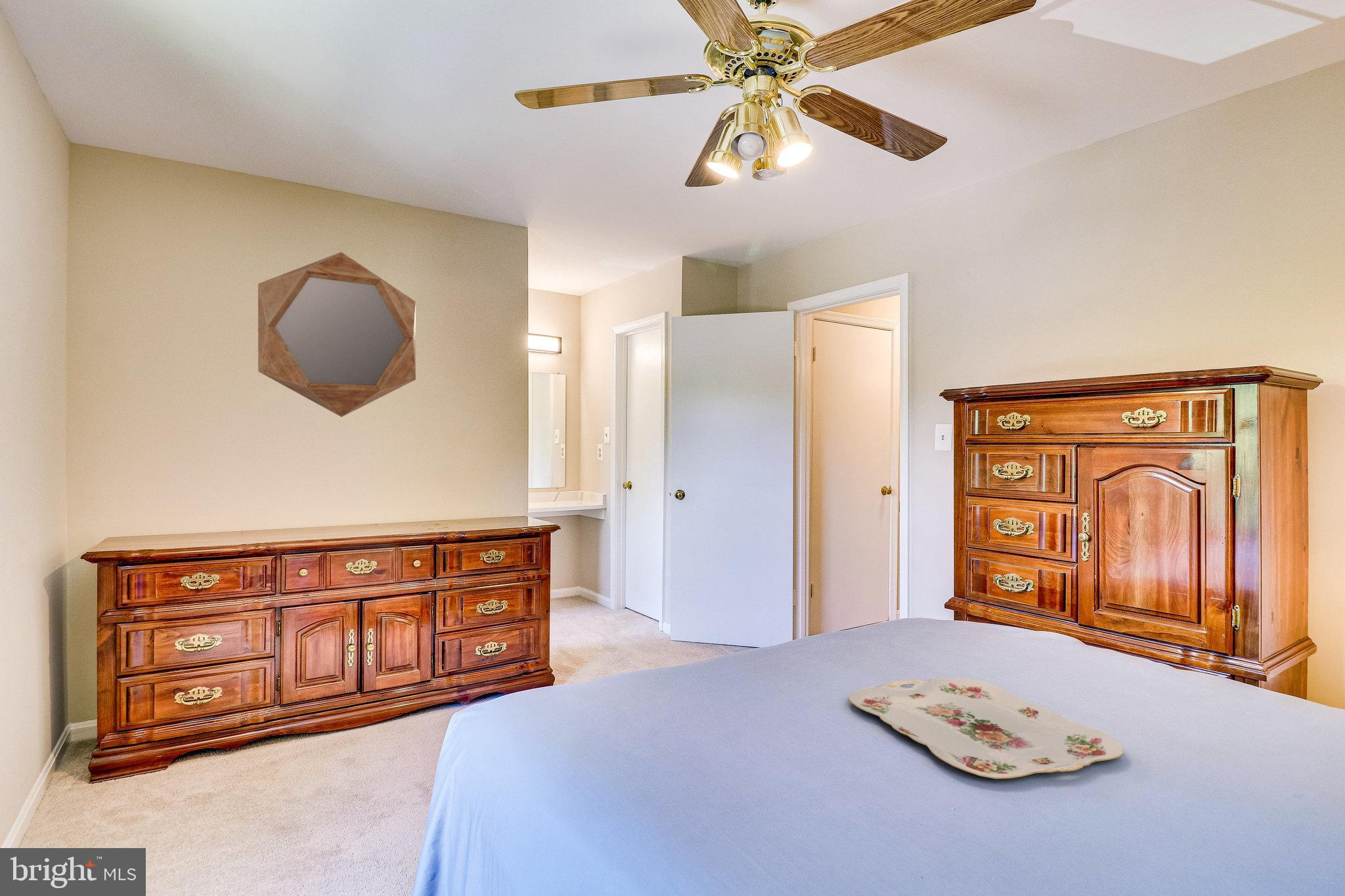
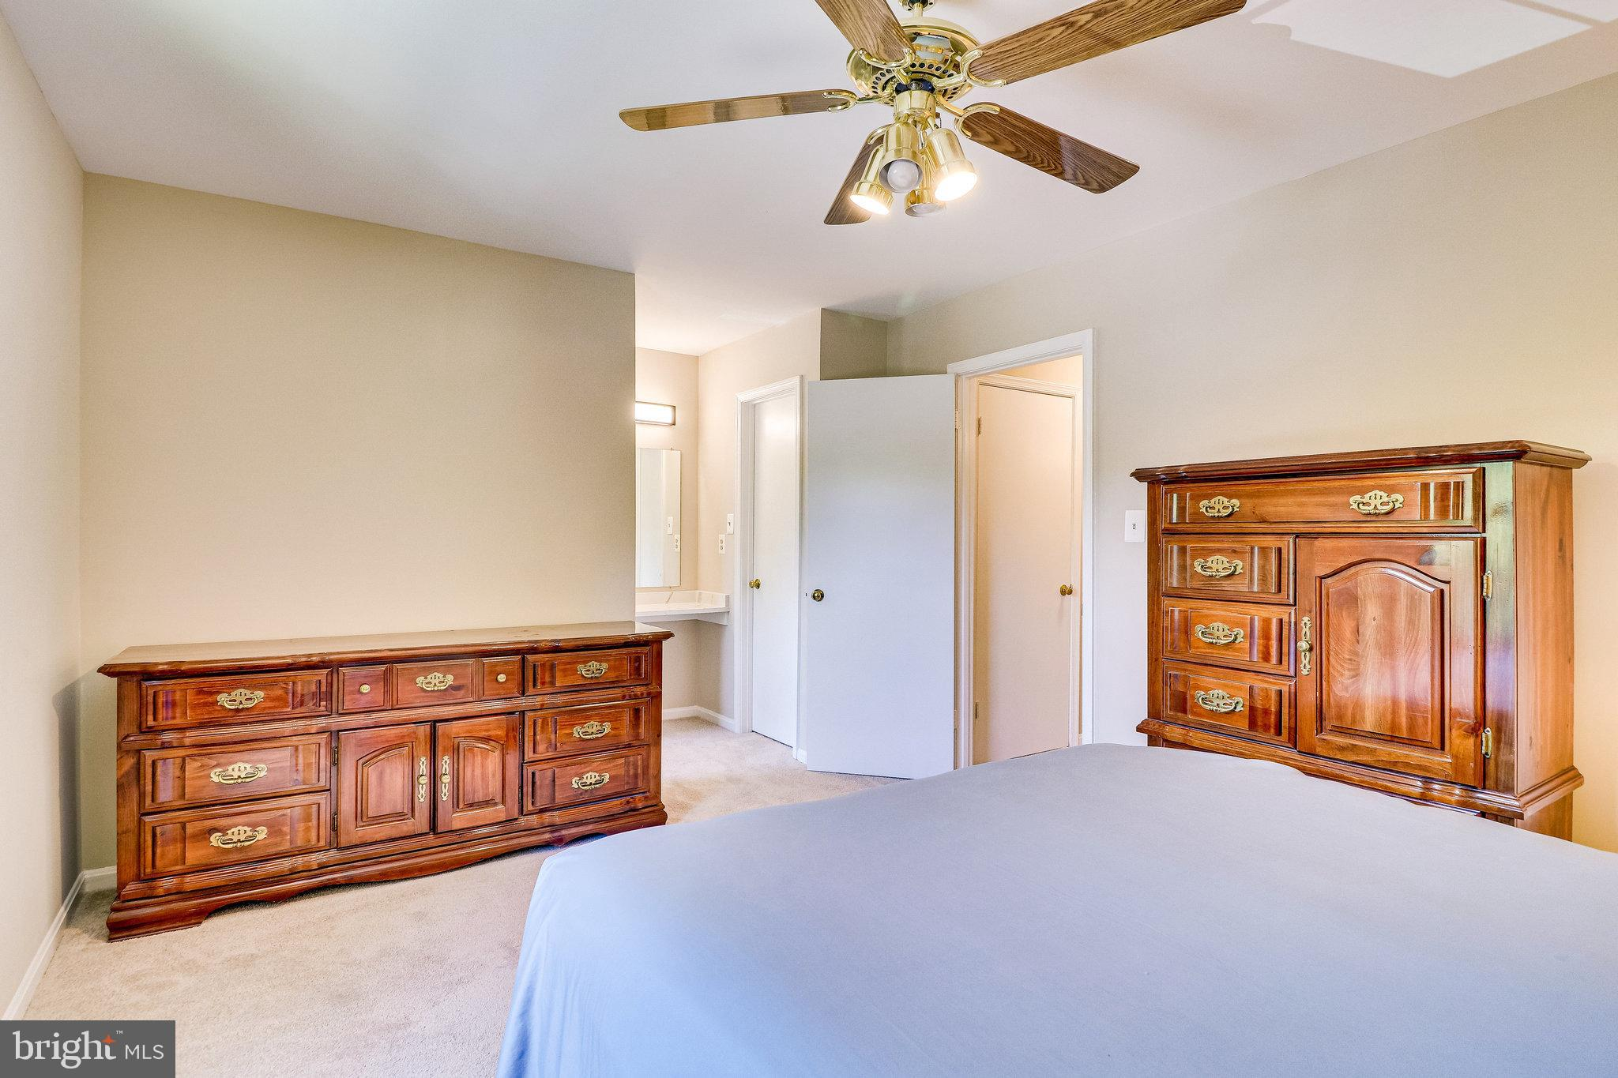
- serving tray [848,677,1124,779]
- home mirror [257,251,416,417]
